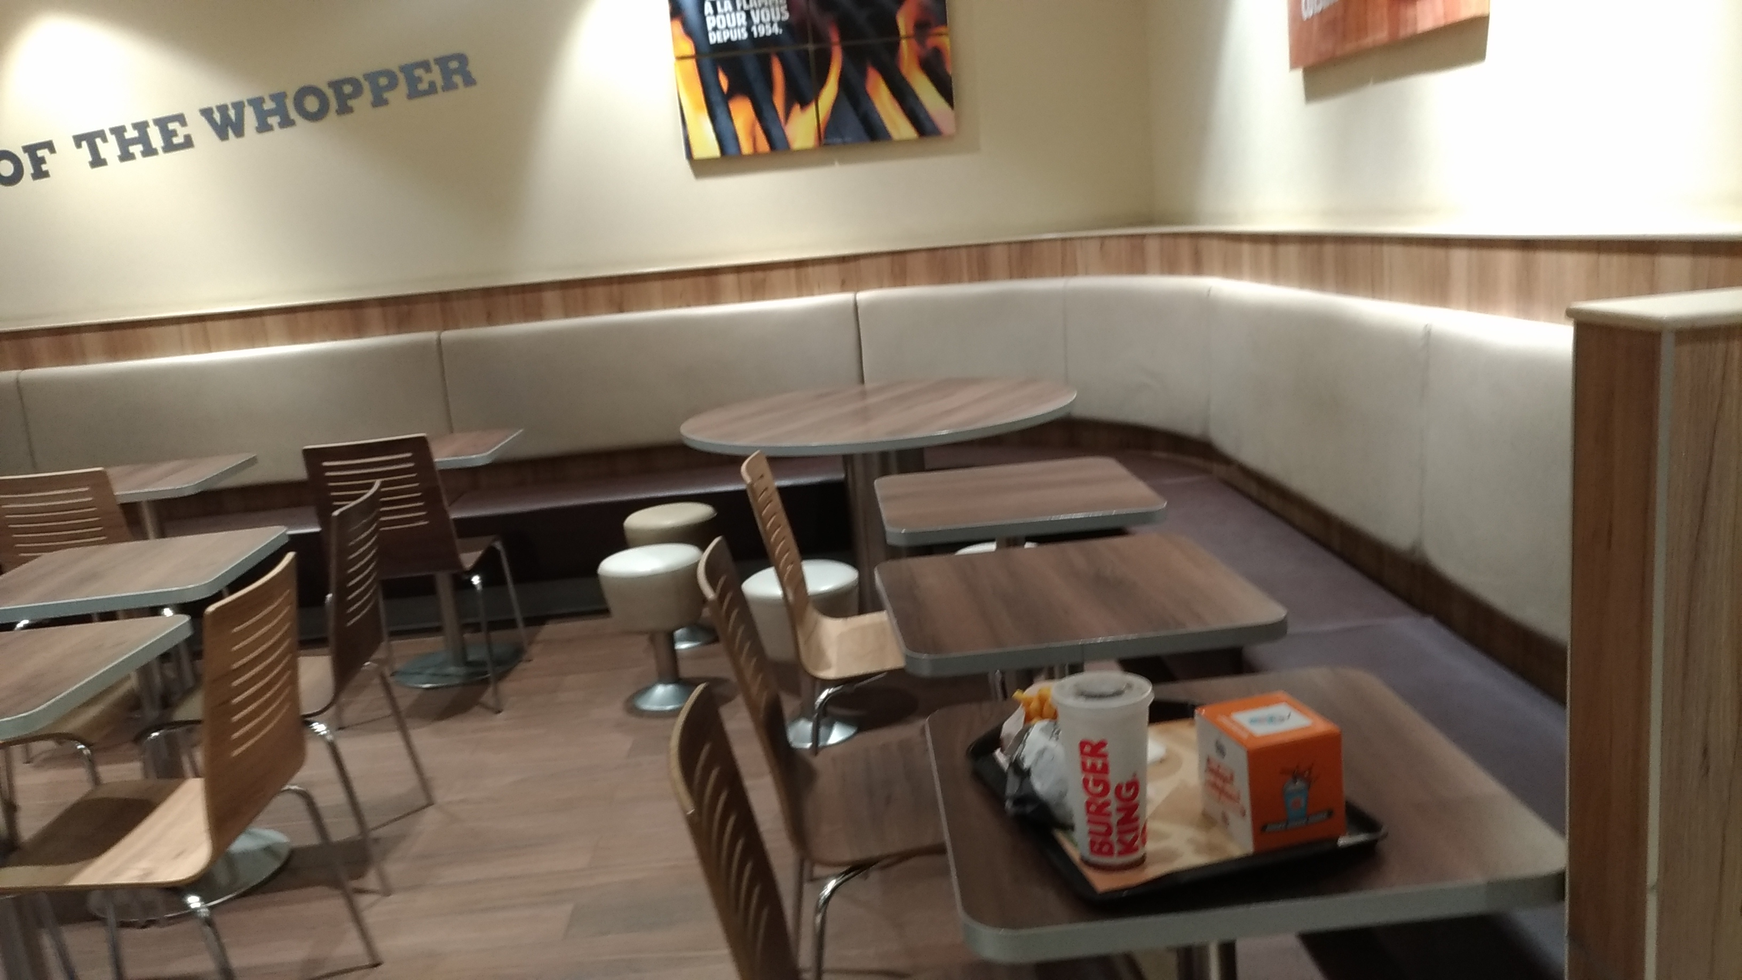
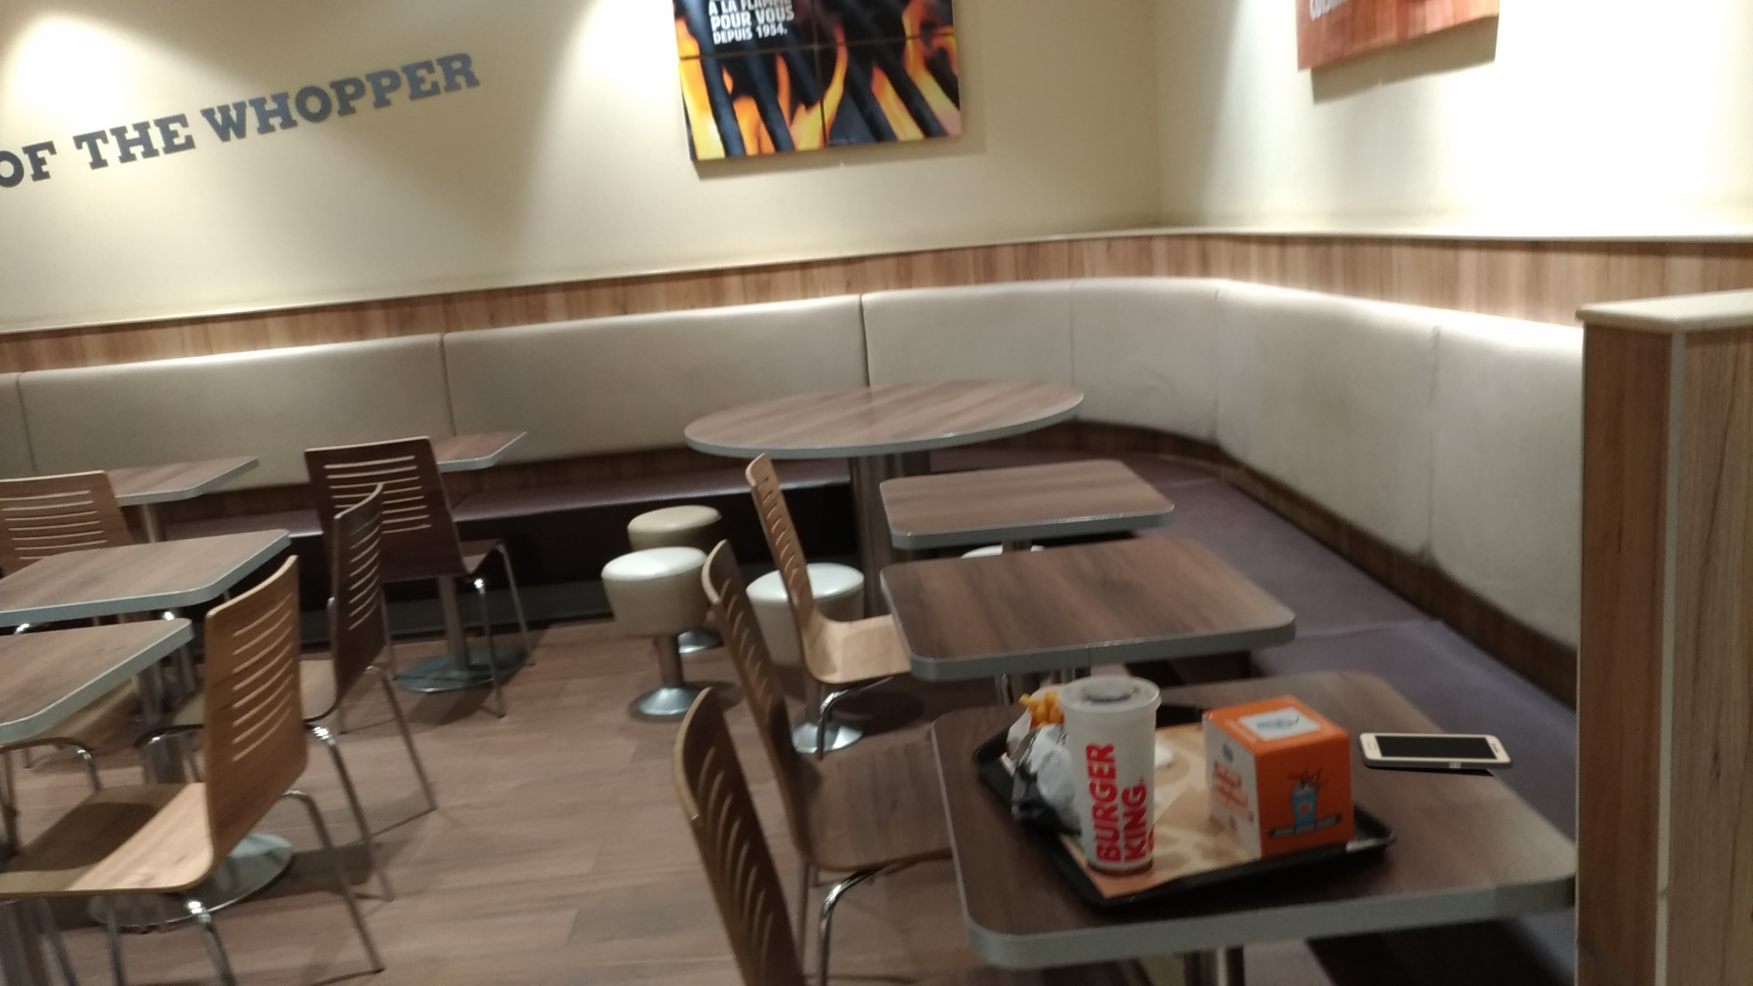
+ cell phone [1357,732,1513,771]
